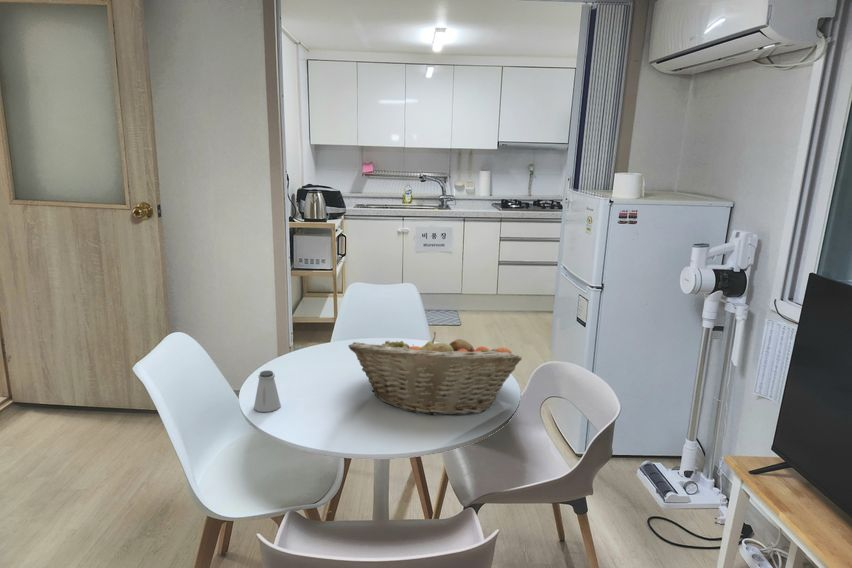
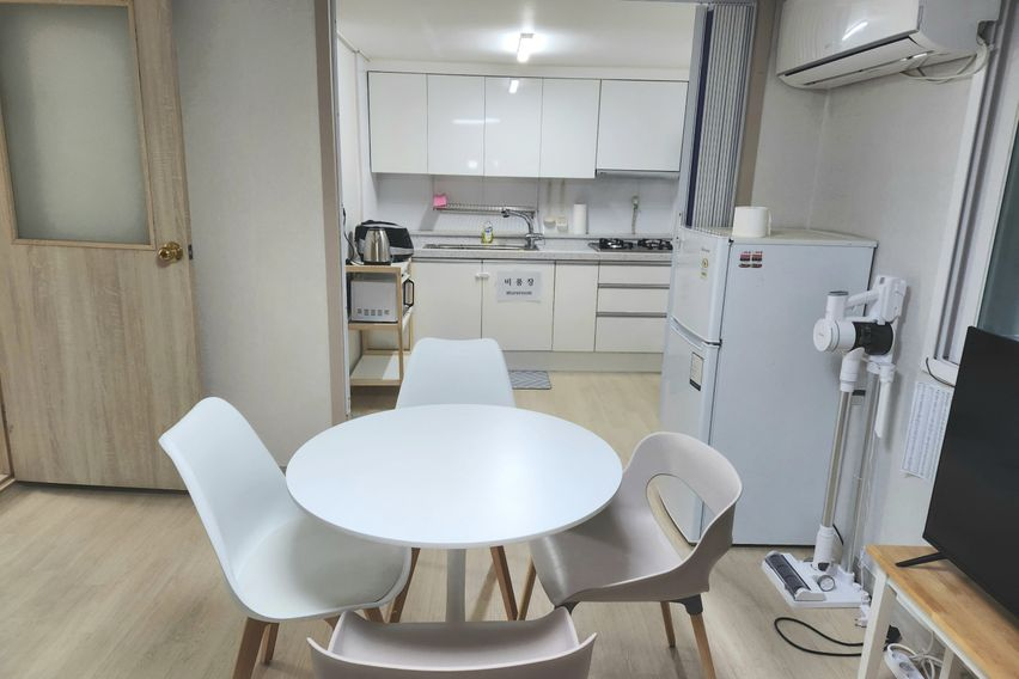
- saltshaker [253,369,282,413]
- fruit basket [347,331,523,416]
